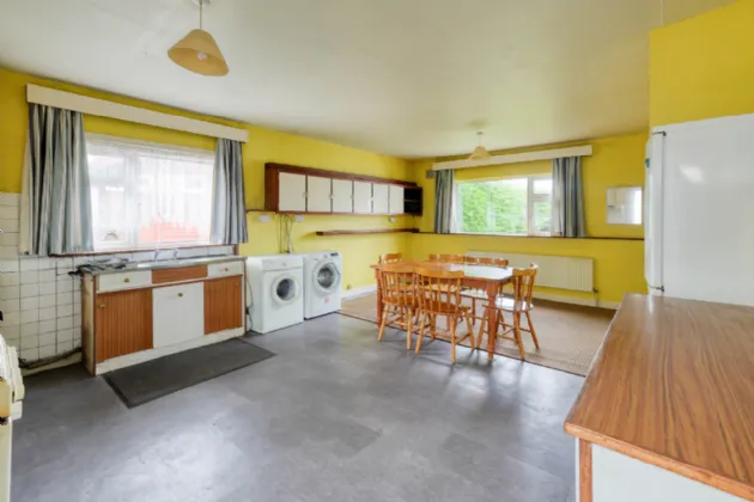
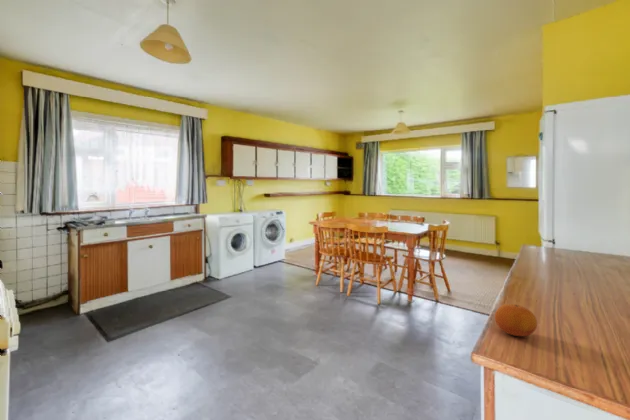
+ fruit [494,303,538,337]
